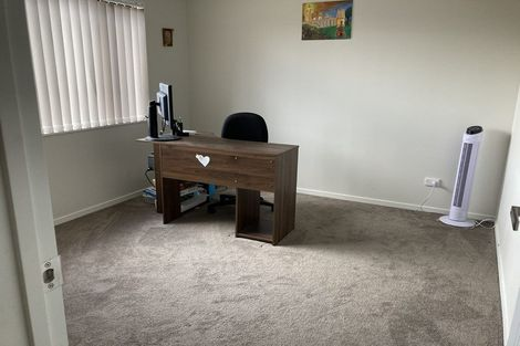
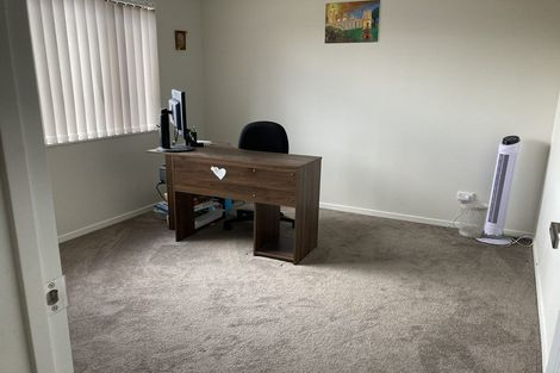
+ wastebasket [458,199,490,238]
